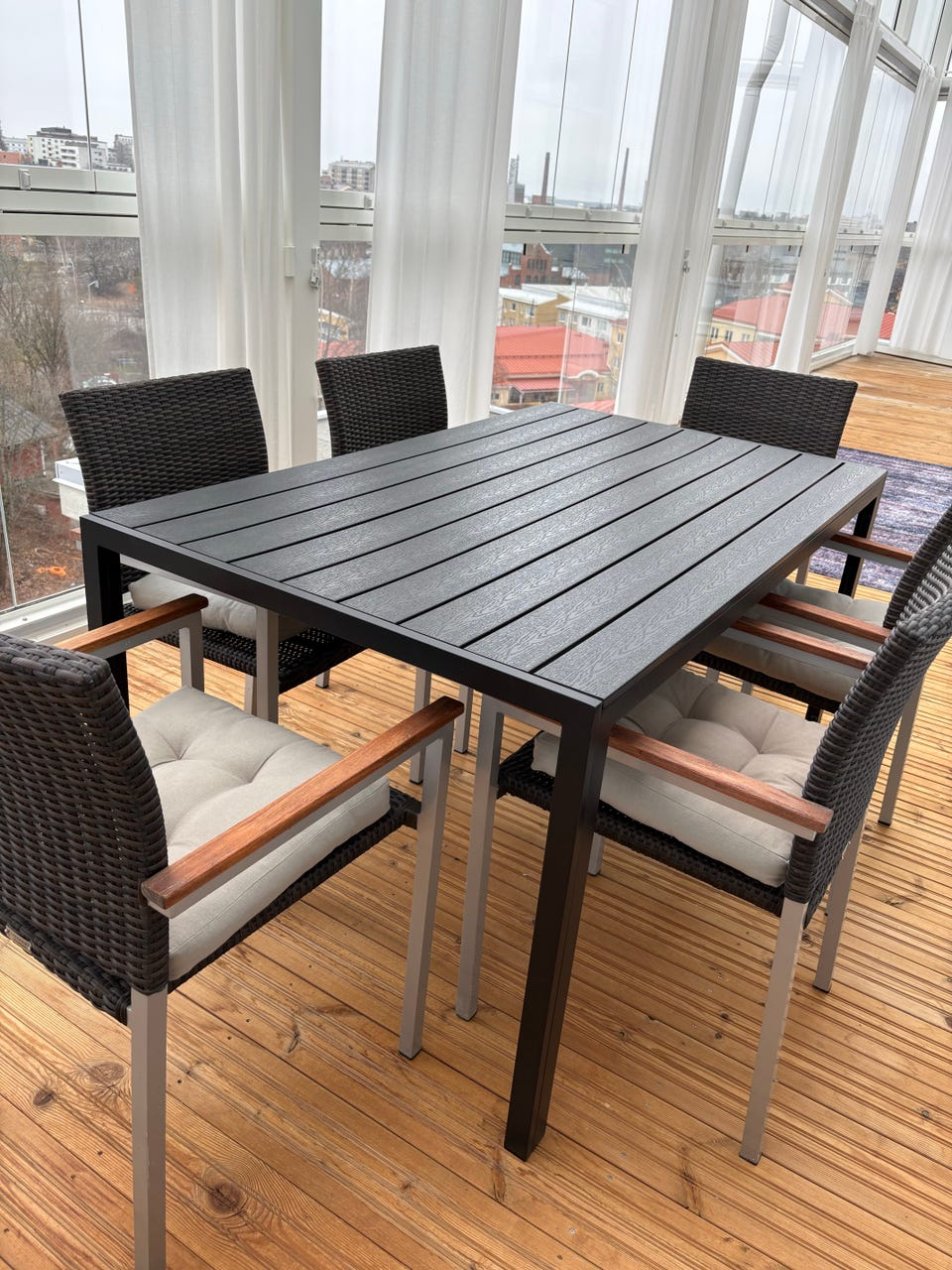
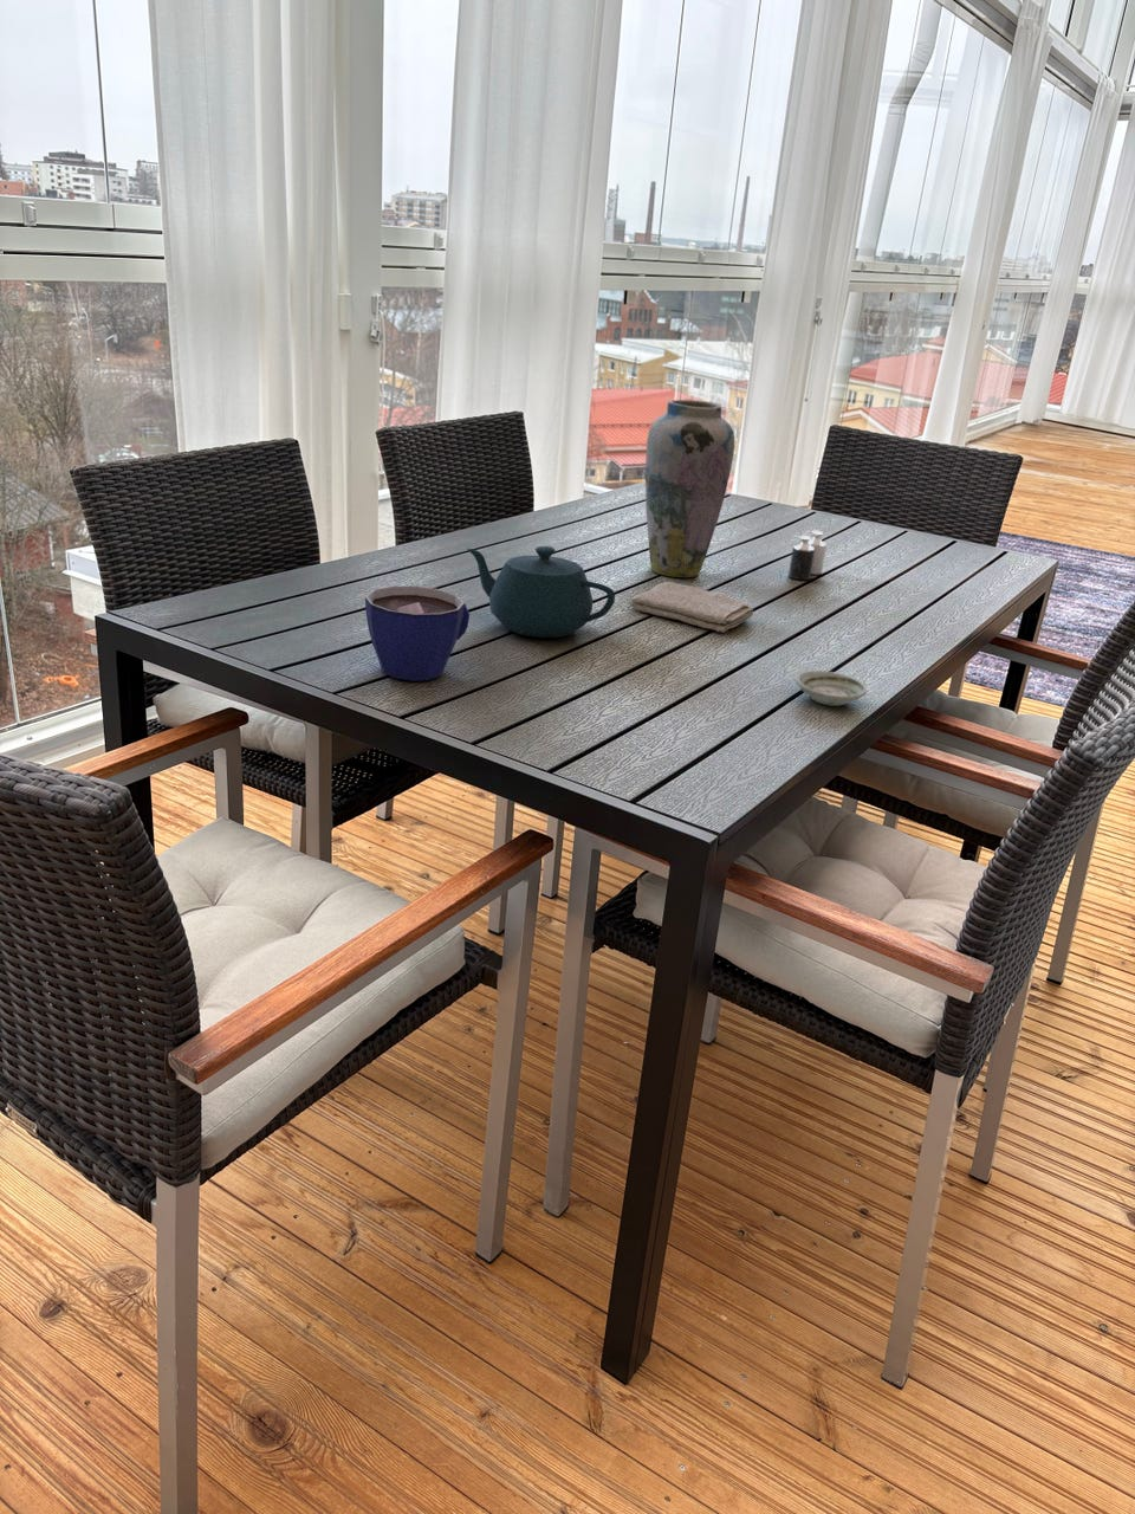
+ candle [787,530,827,581]
+ cup [364,584,471,682]
+ vase [644,398,736,578]
+ saucer [794,670,868,707]
+ teapot [466,545,616,639]
+ washcloth [629,581,755,634]
